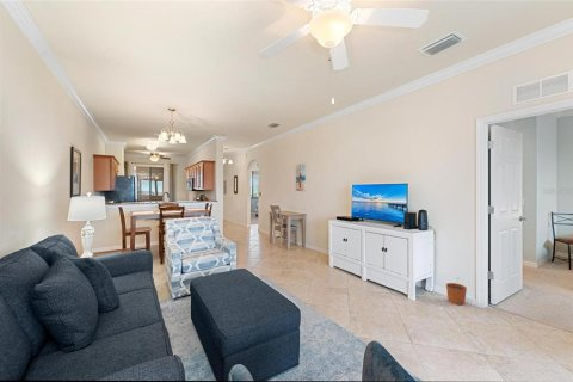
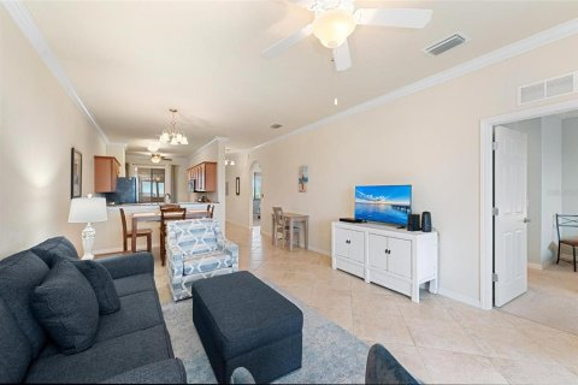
- plant pot [445,277,468,306]
